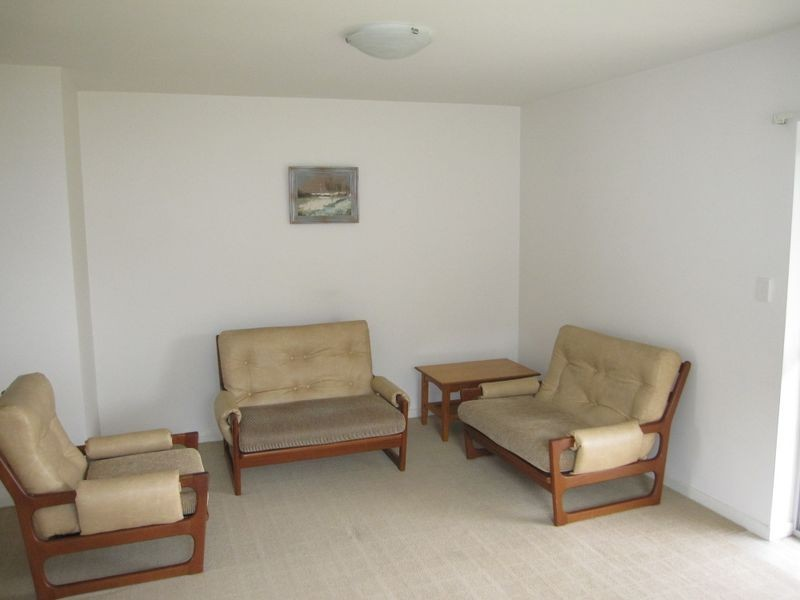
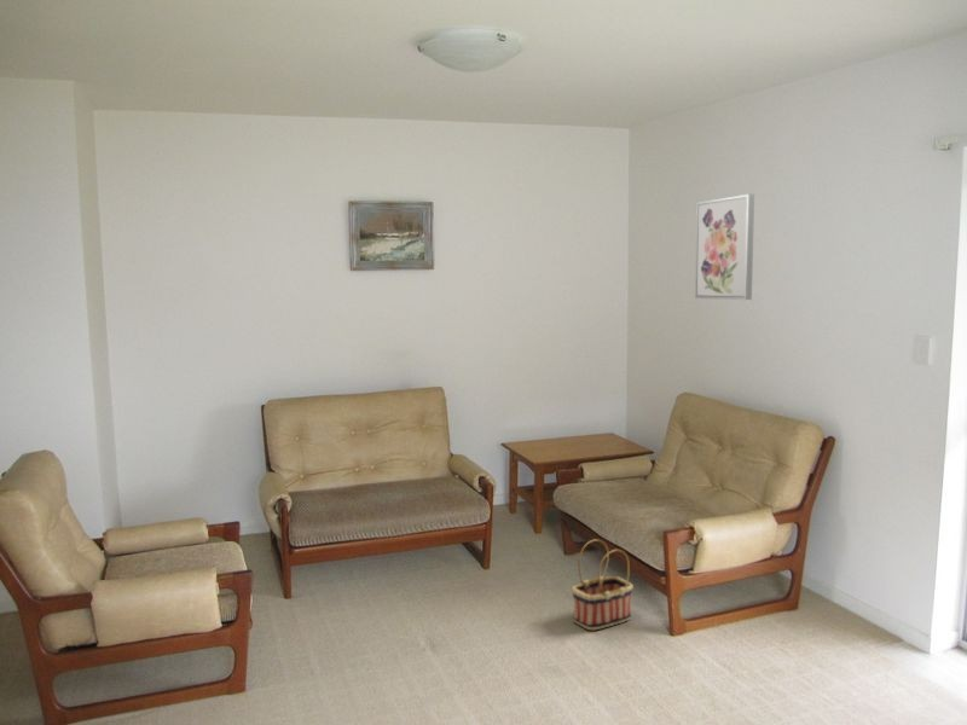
+ basket [571,538,635,631]
+ wall art [694,193,755,301]
